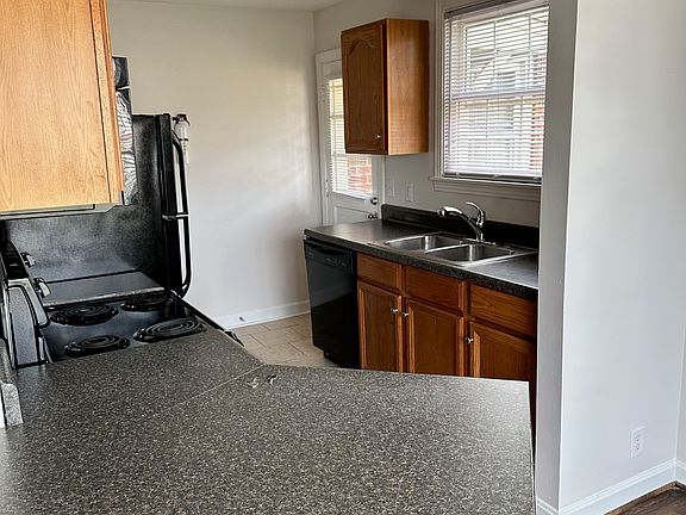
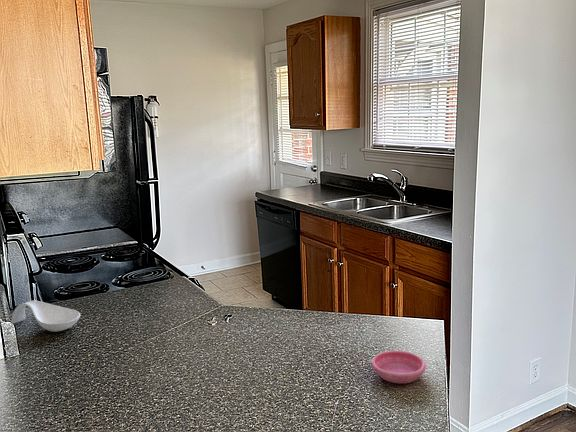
+ spoon rest [11,300,81,333]
+ saucer [371,350,427,384]
